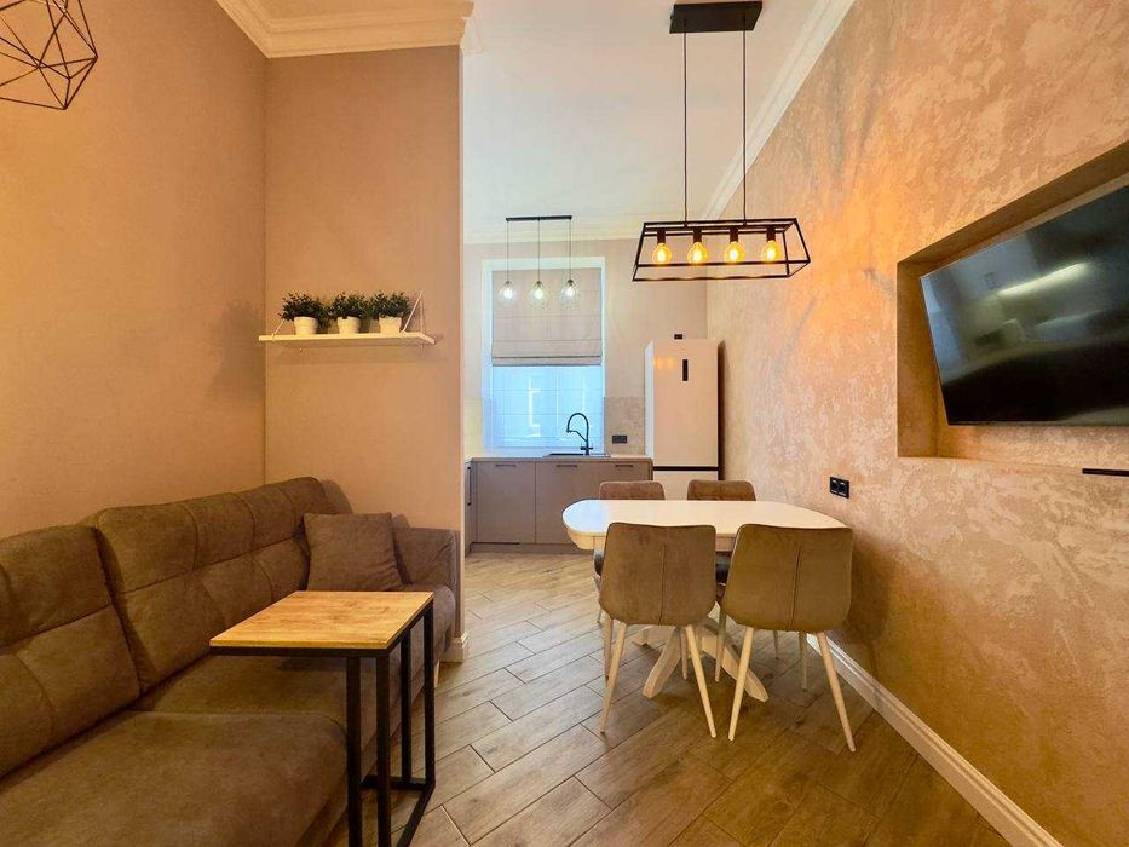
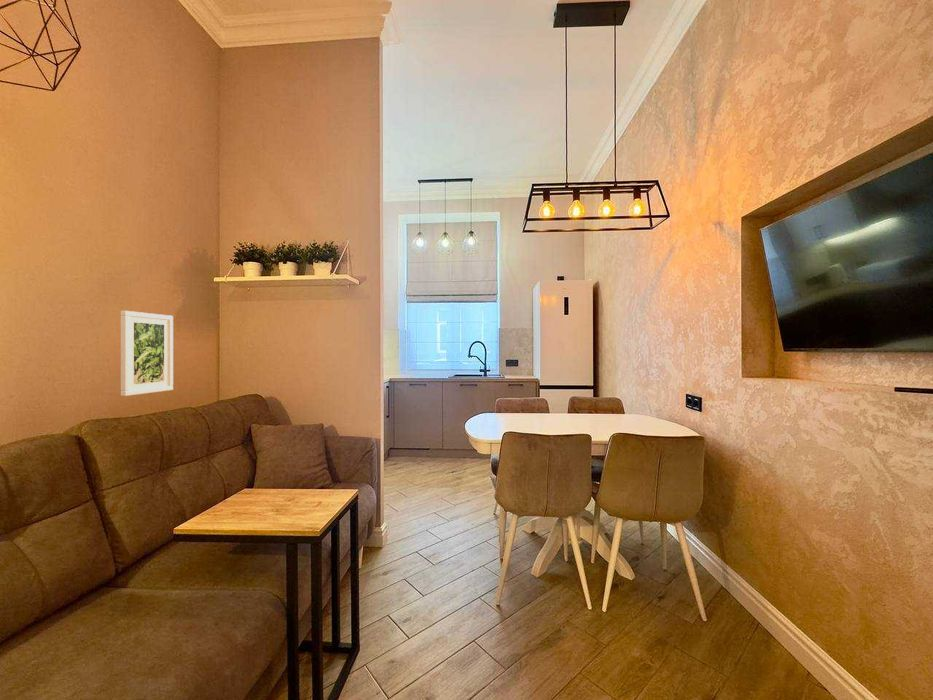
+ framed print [120,310,174,397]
